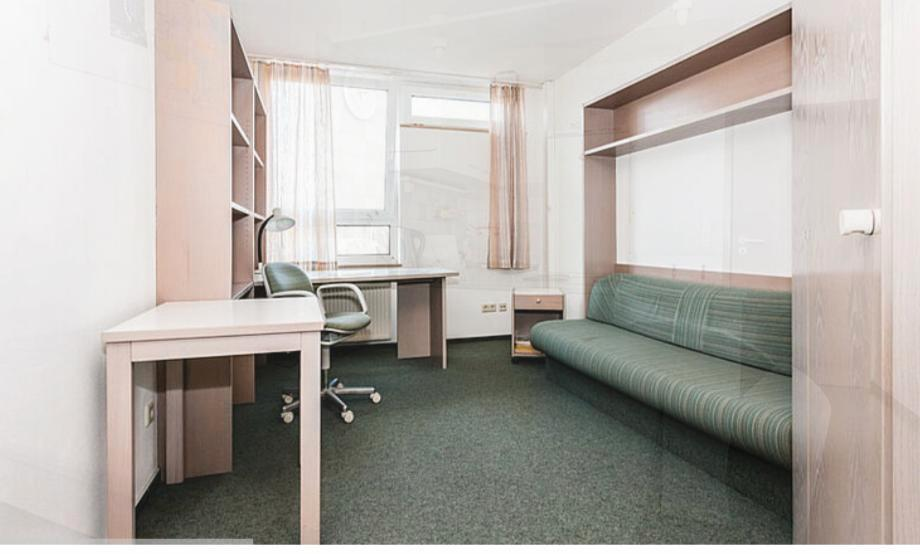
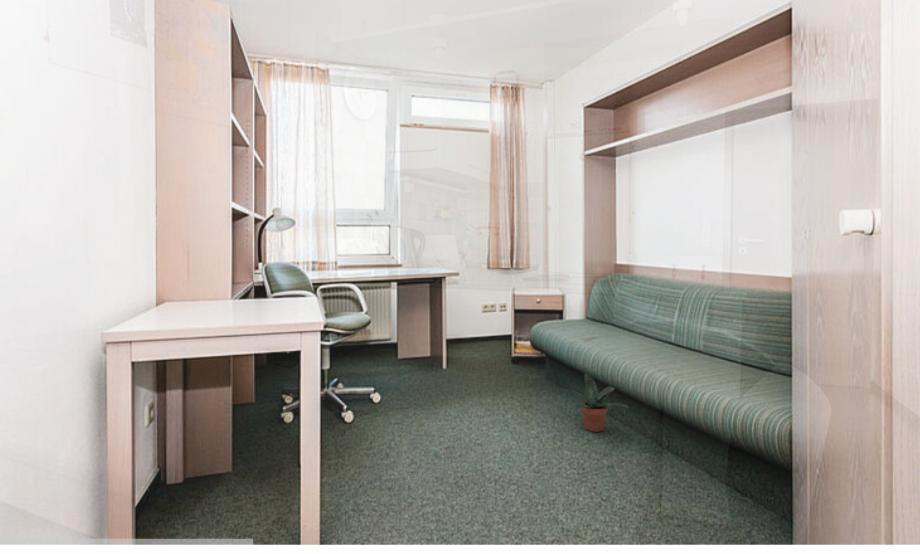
+ potted plant [562,372,631,433]
